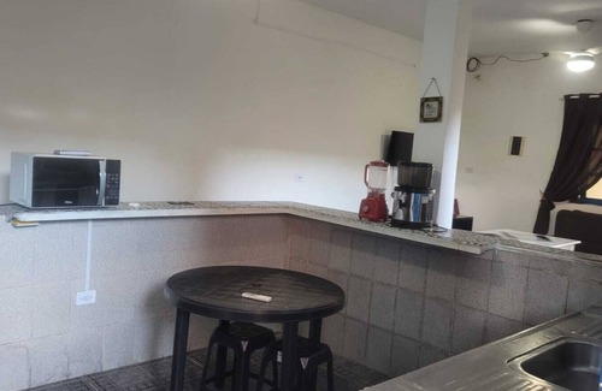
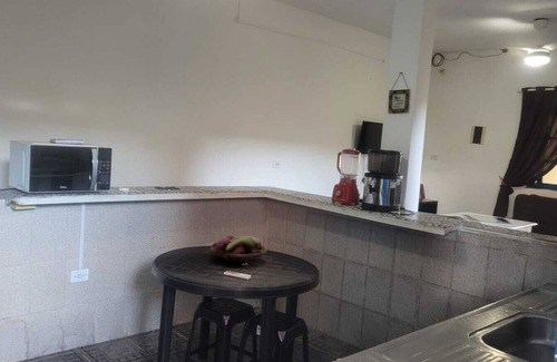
+ fruit basket [209,235,270,264]
